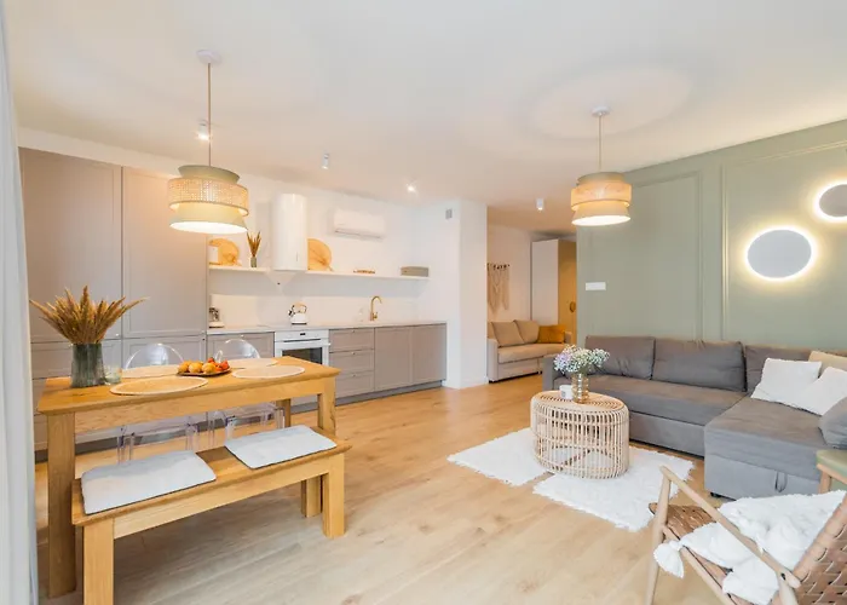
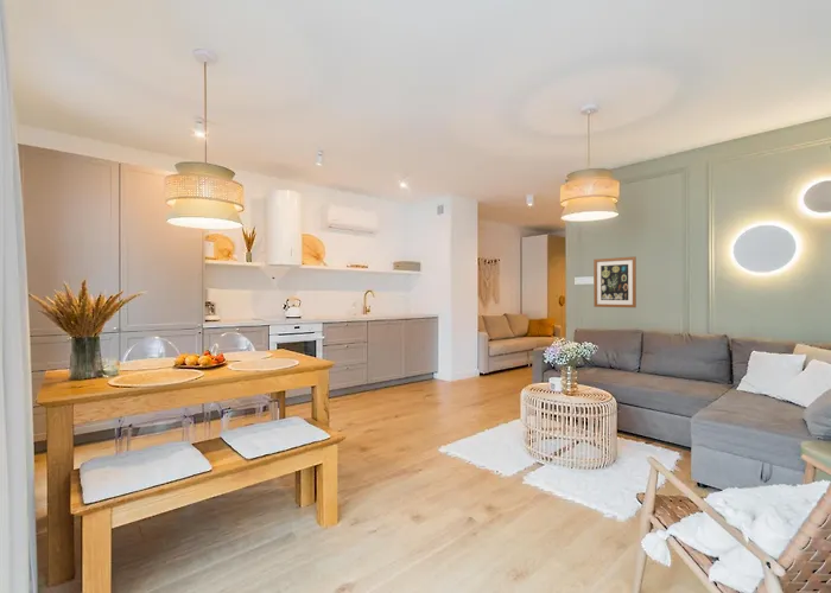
+ wall art [592,255,637,308]
